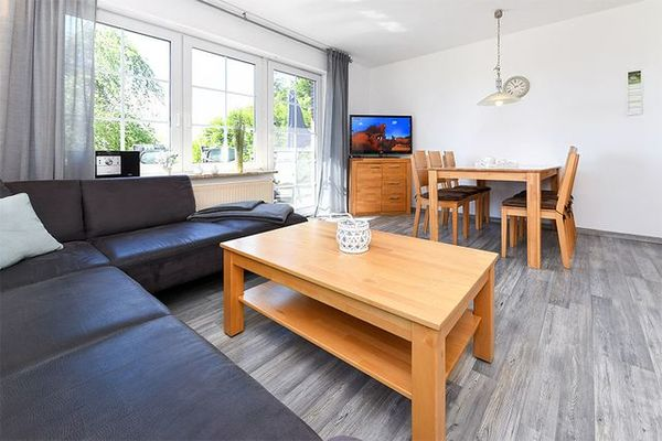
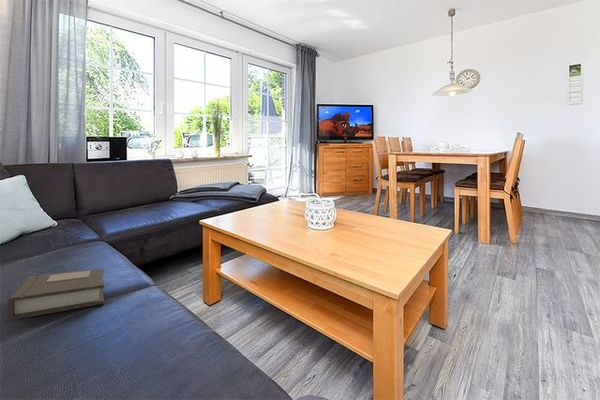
+ book [7,268,105,321]
